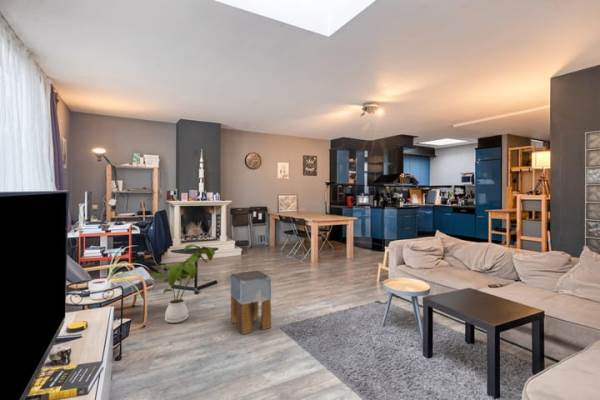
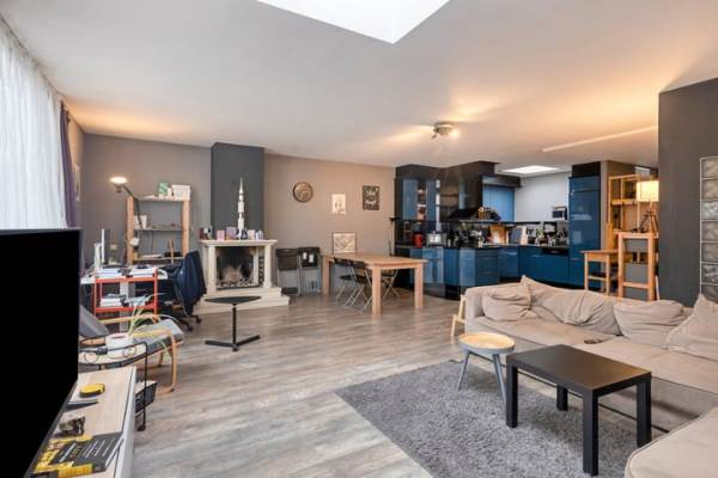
- stool [230,269,272,335]
- house plant [149,243,216,324]
